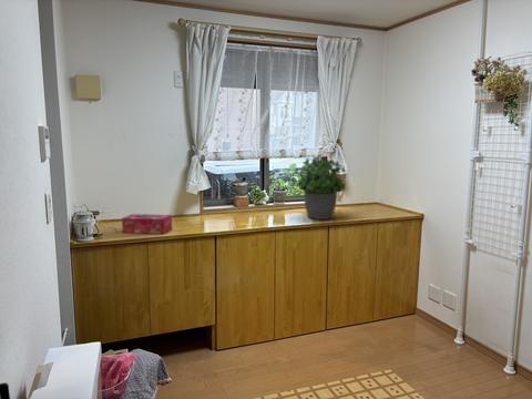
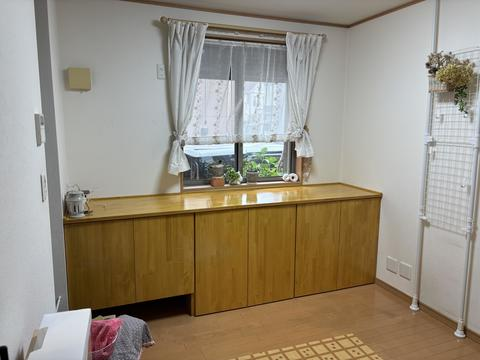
- potted plant [290,155,347,221]
- tissue box [121,213,173,235]
